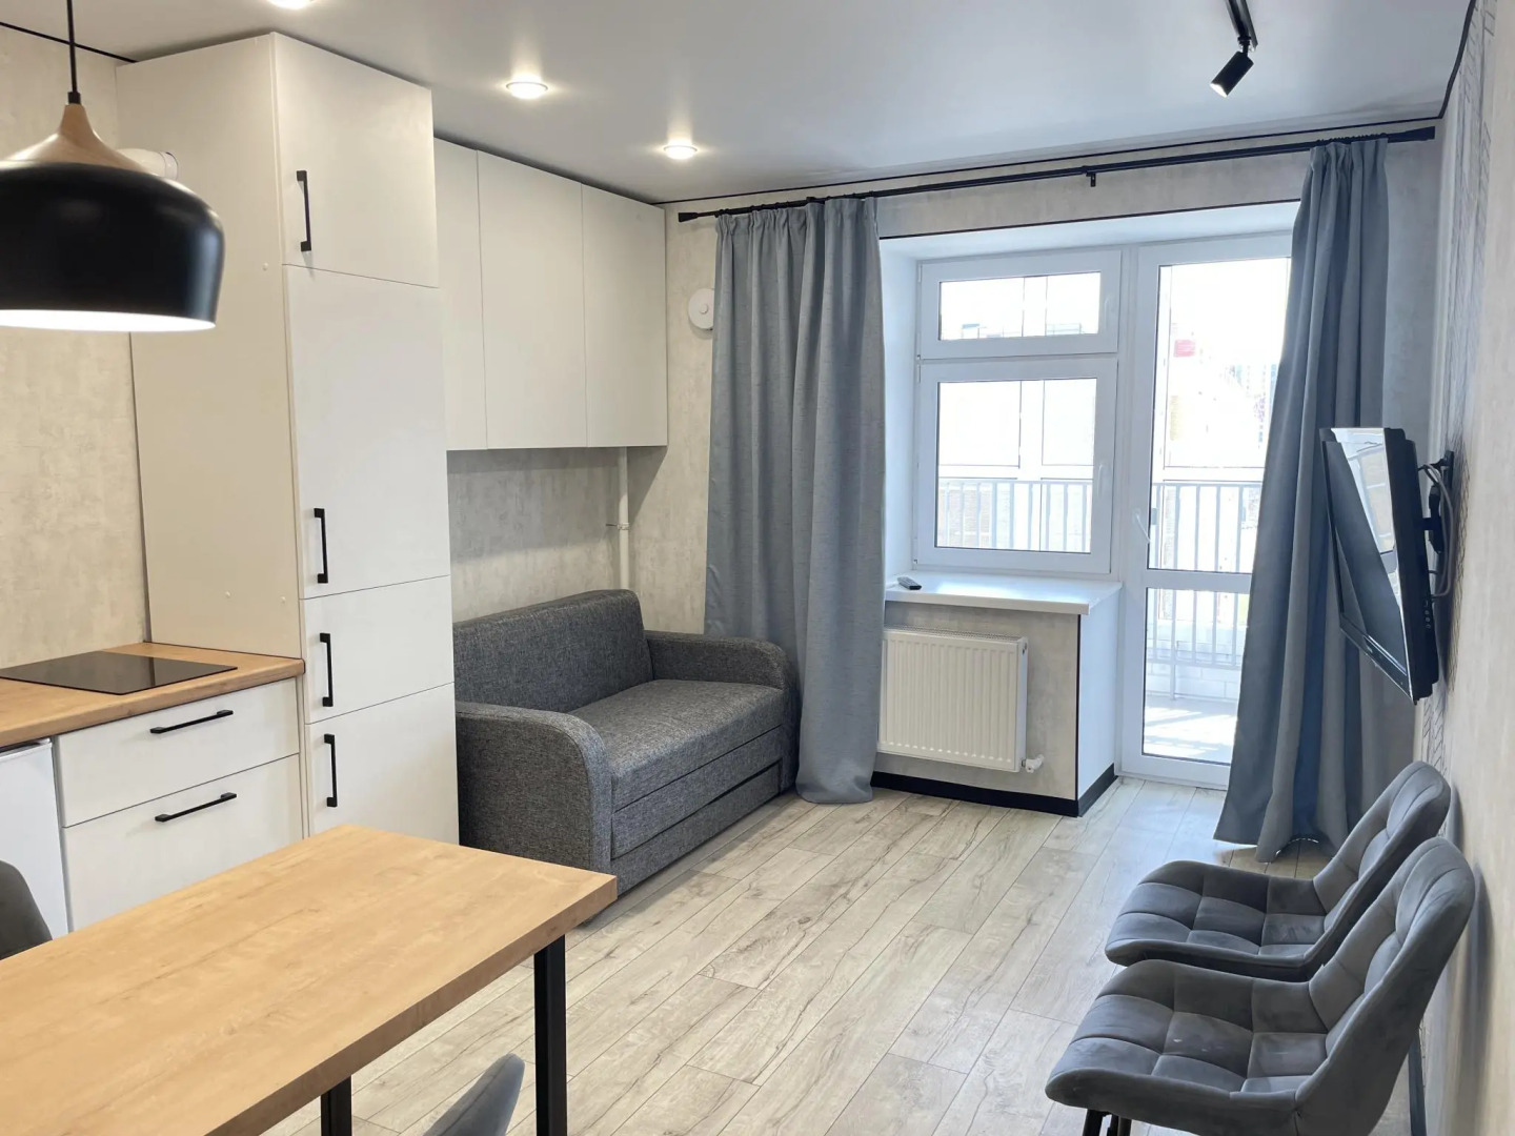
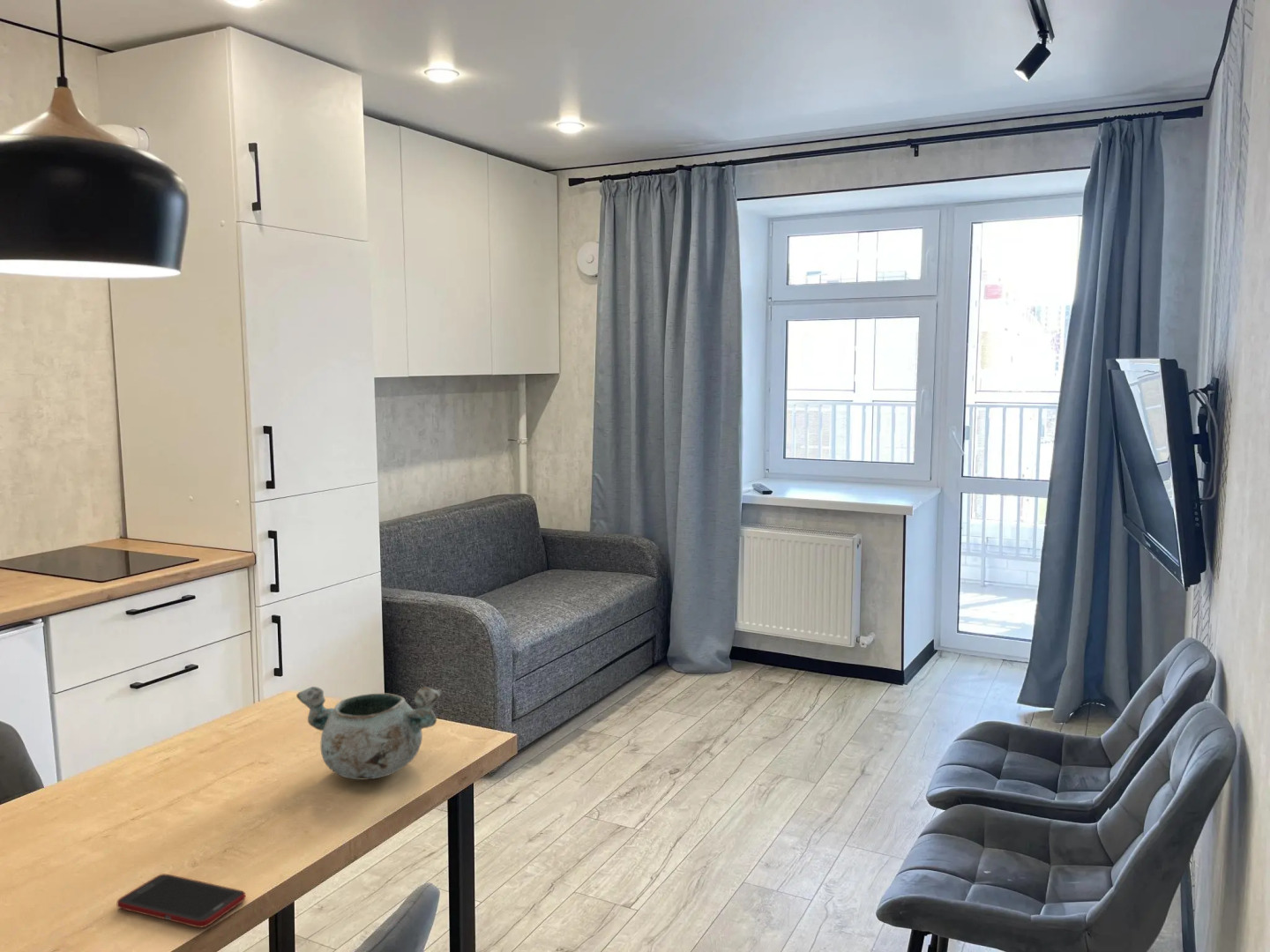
+ cell phone [116,873,246,928]
+ decorative bowl [295,686,443,780]
